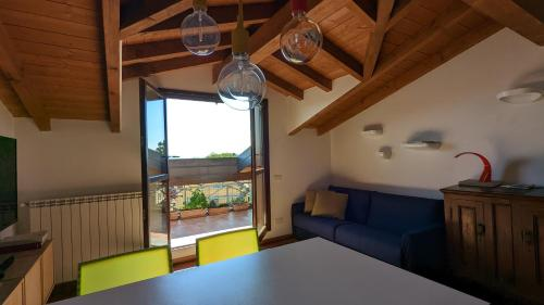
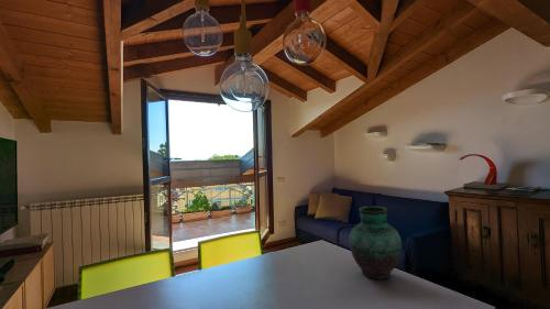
+ vase [348,206,403,280]
